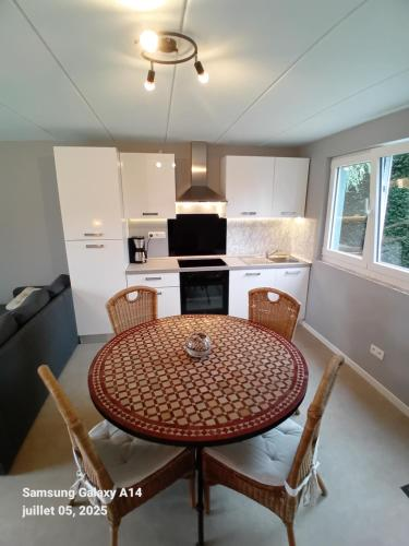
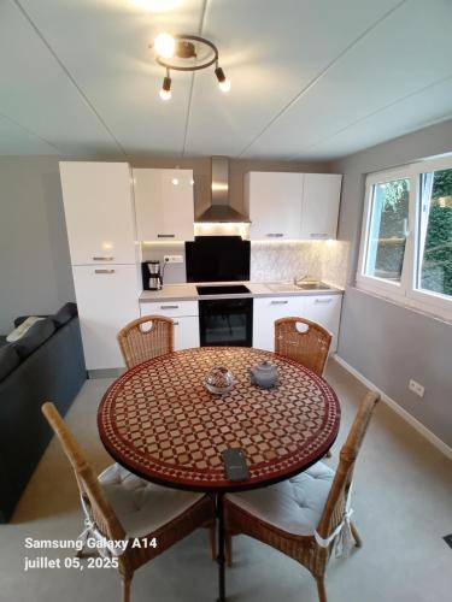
+ teapot [243,360,286,389]
+ smartphone [222,447,251,483]
